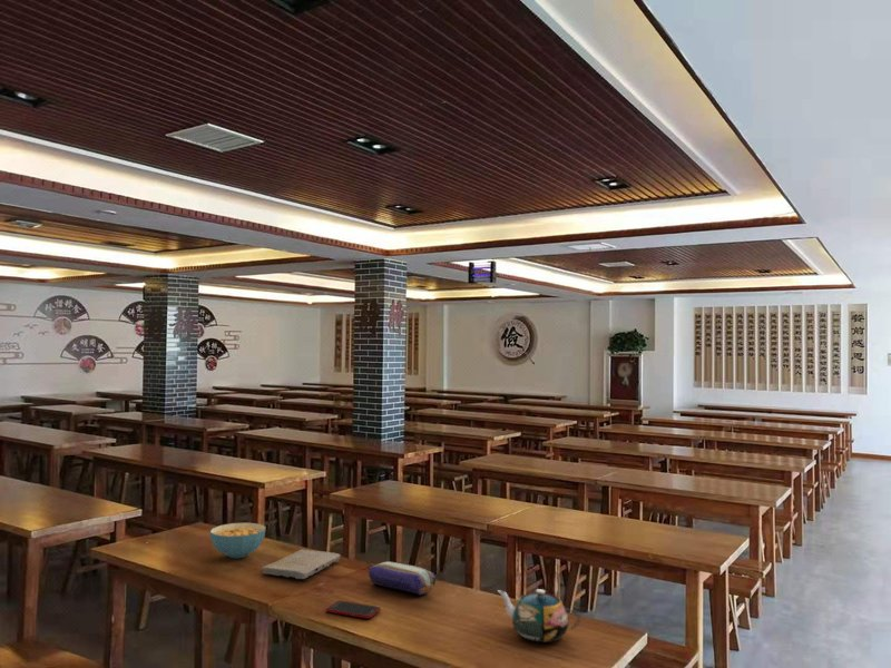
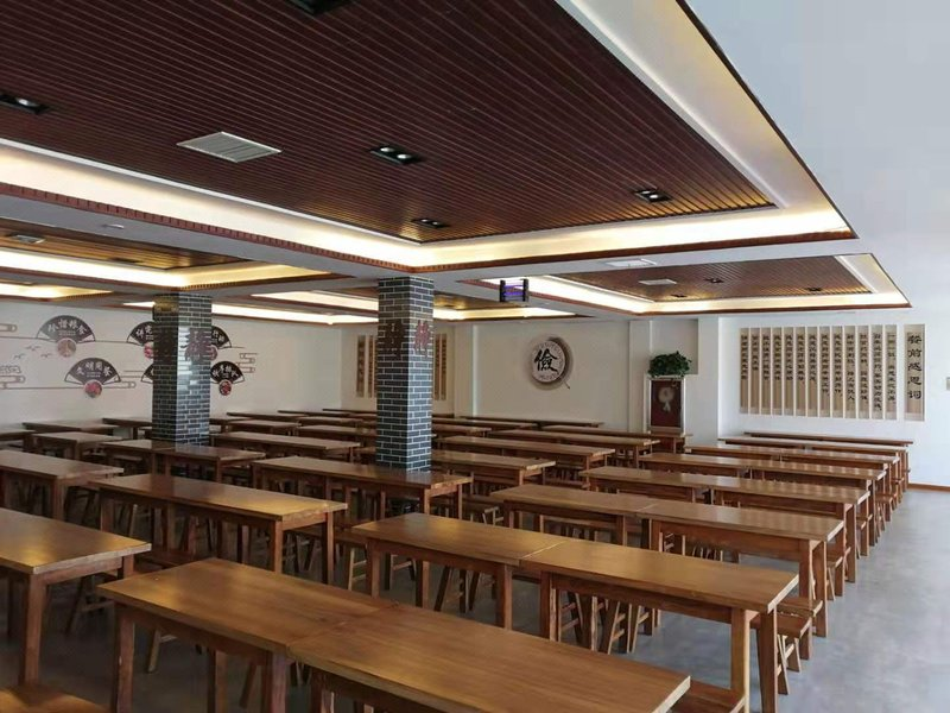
- teapot [497,588,582,644]
- cell phone [325,599,382,620]
- cereal bowl [209,522,267,559]
- book [261,548,342,580]
- pencil case [368,560,437,596]
